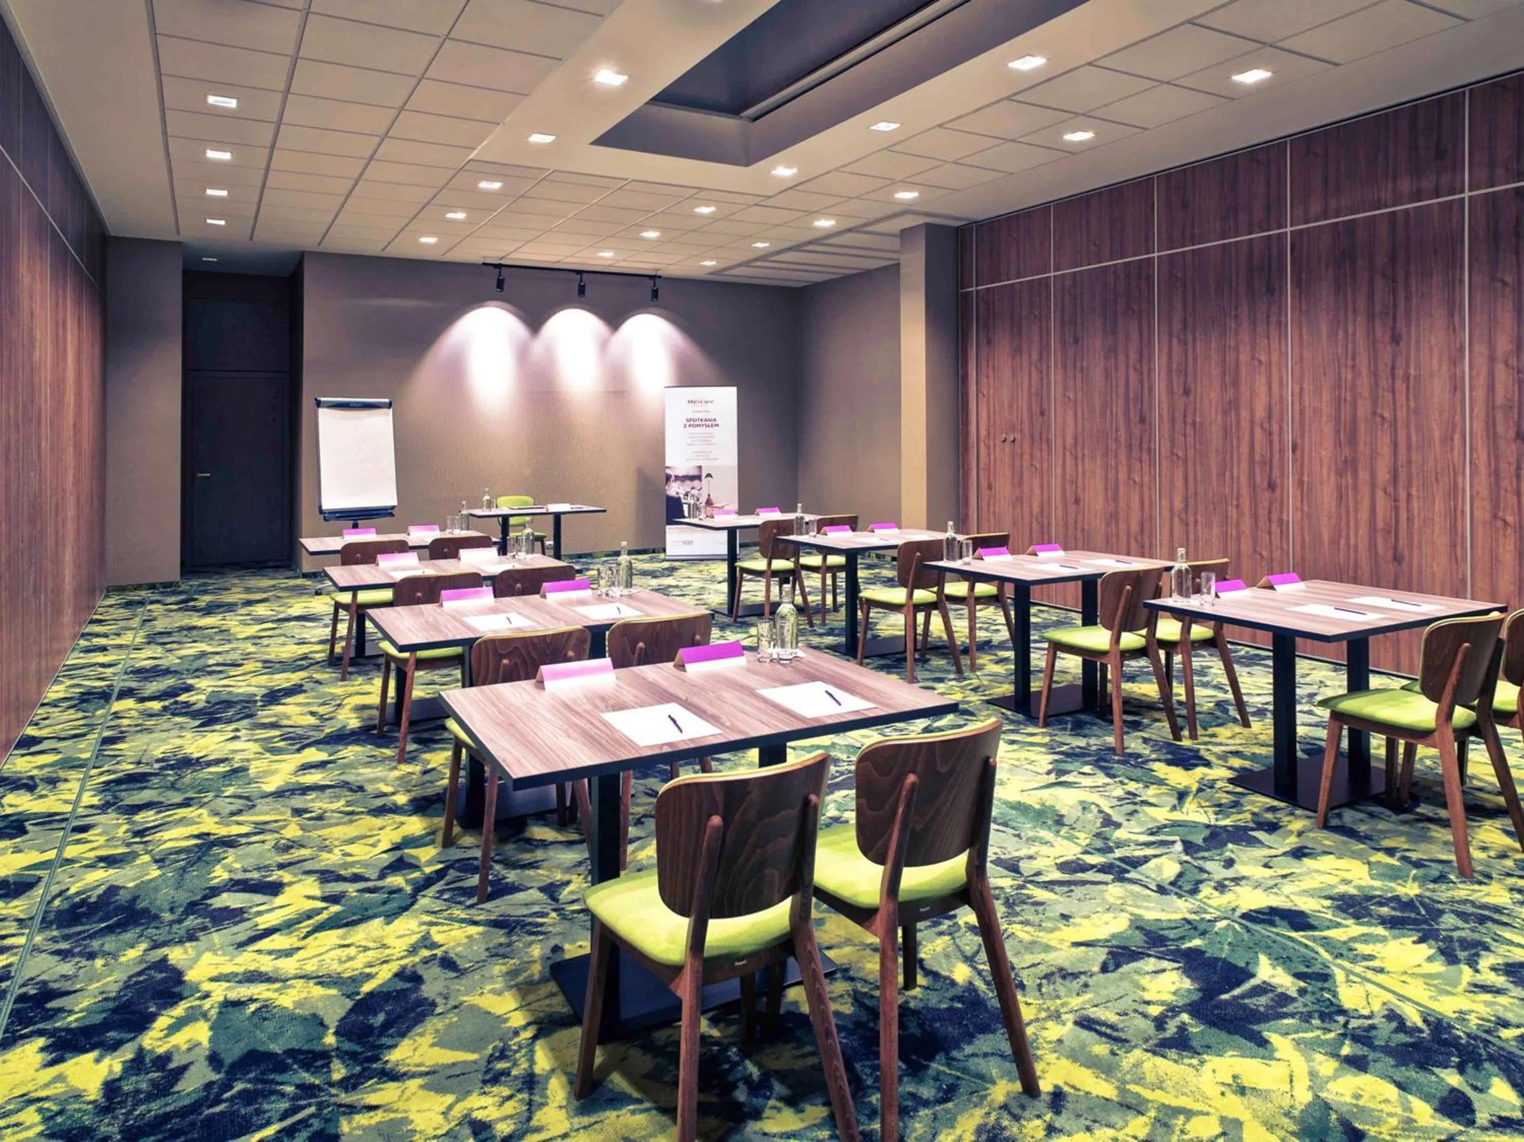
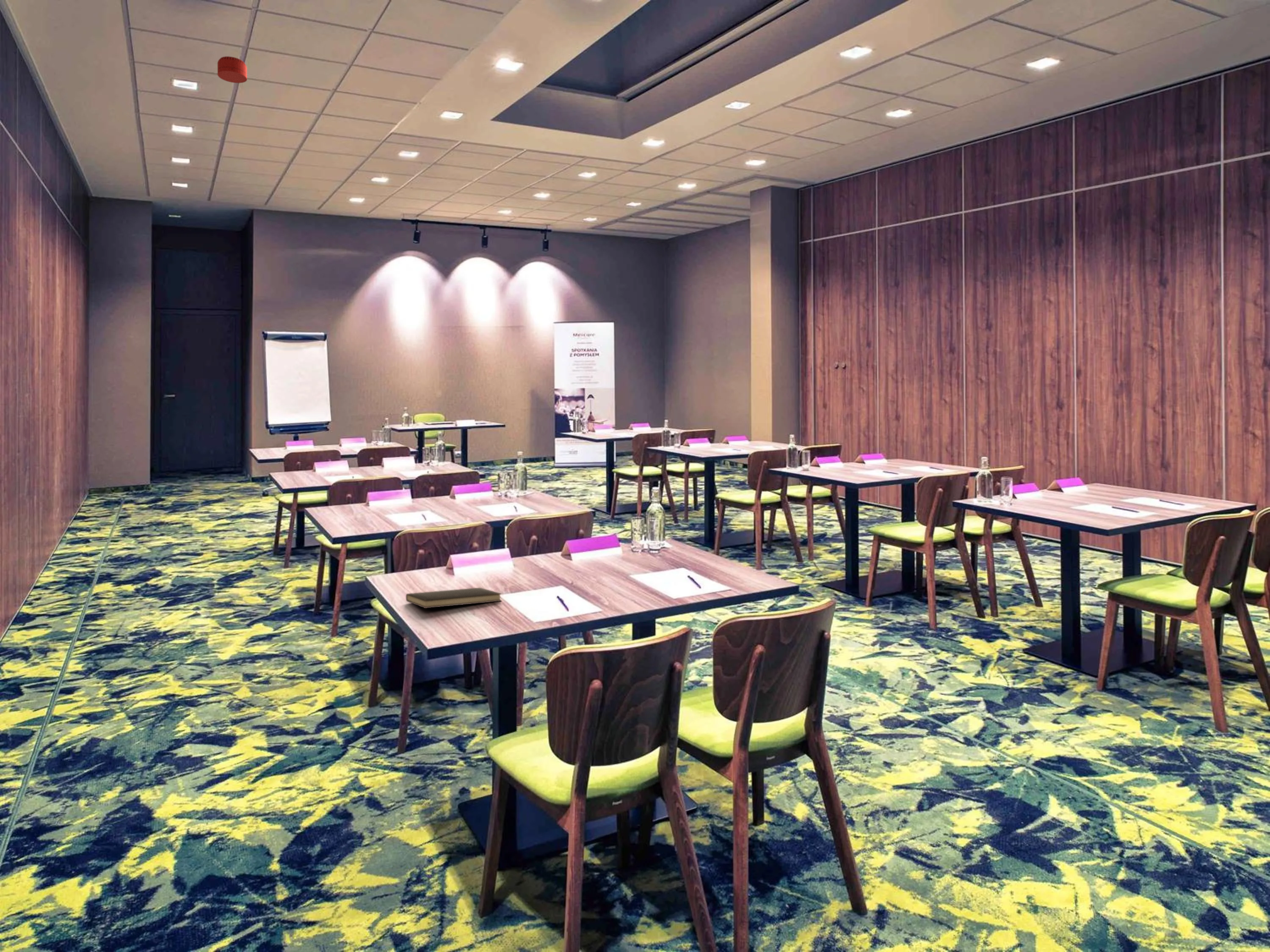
+ smoke detector [217,56,248,83]
+ hardcover book [406,587,502,609]
